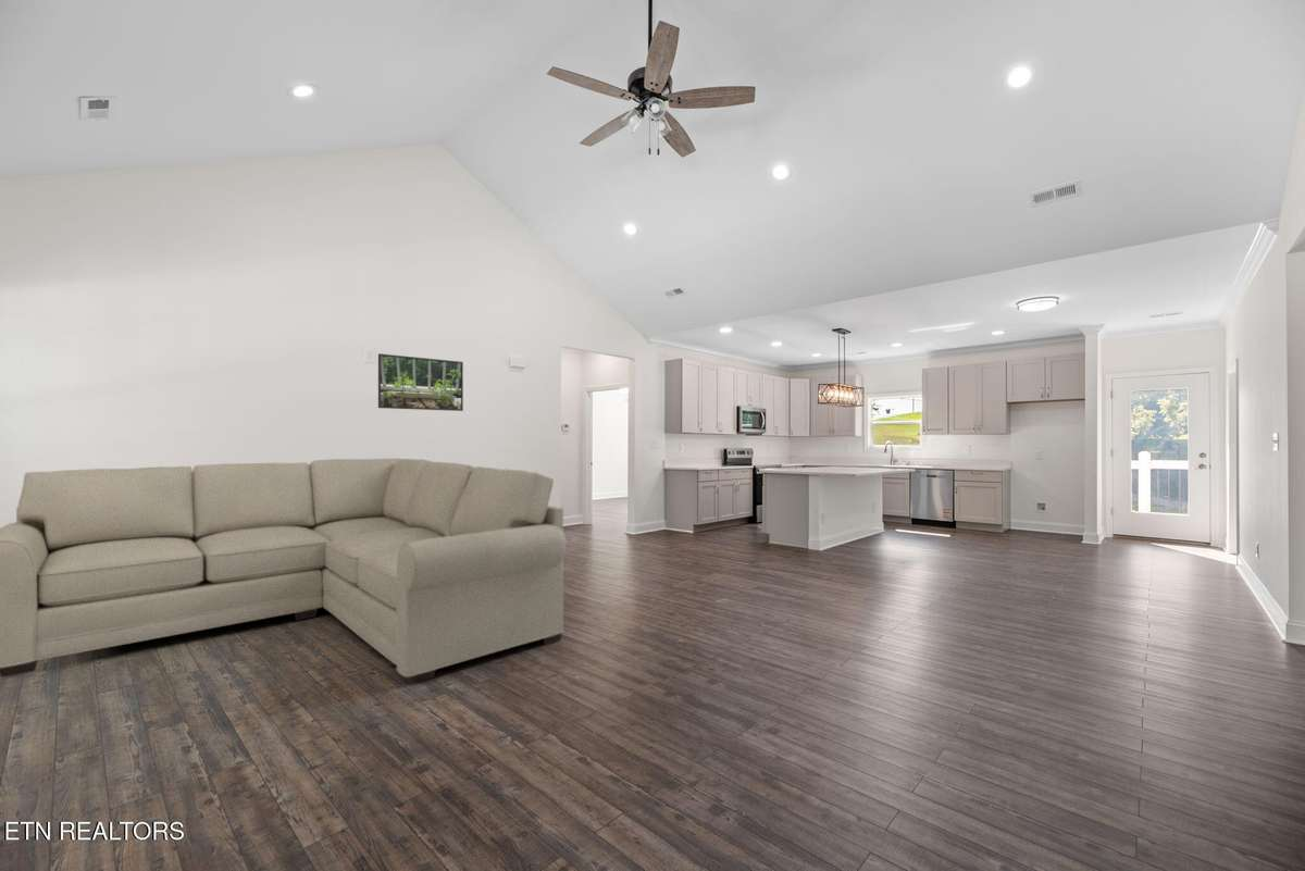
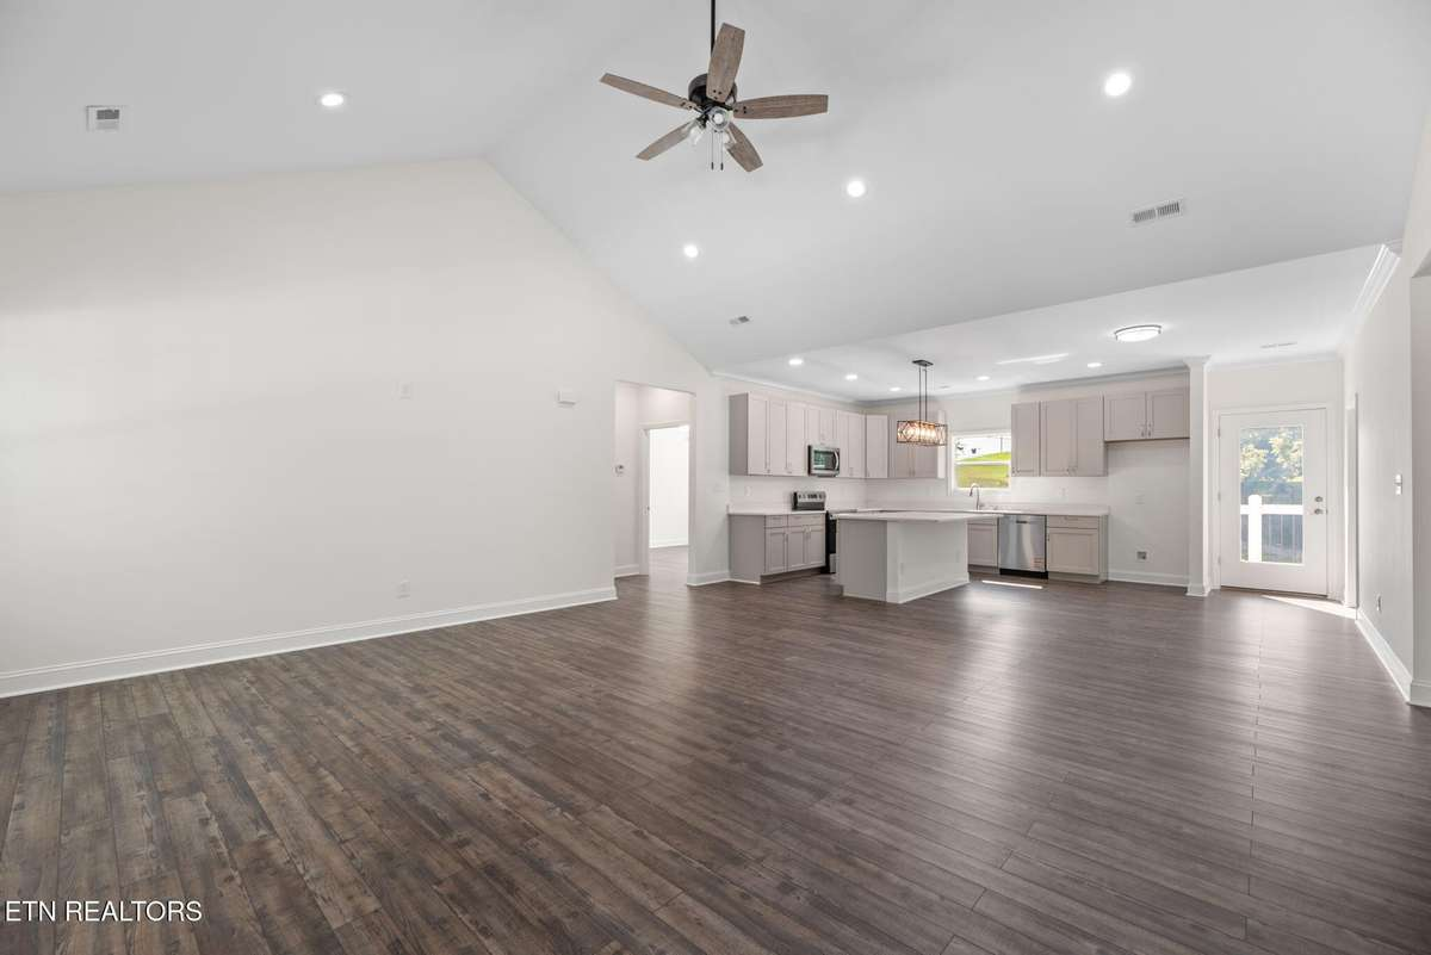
- sofa [0,458,567,685]
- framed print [377,352,464,412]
